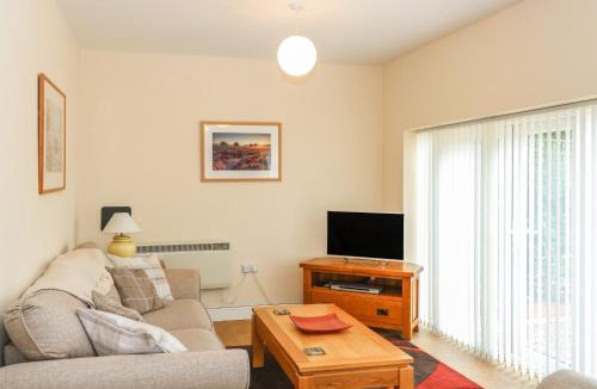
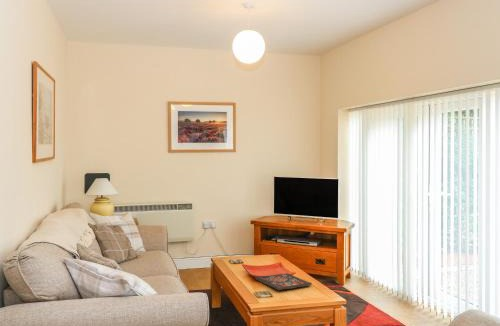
+ board game [254,272,313,291]
